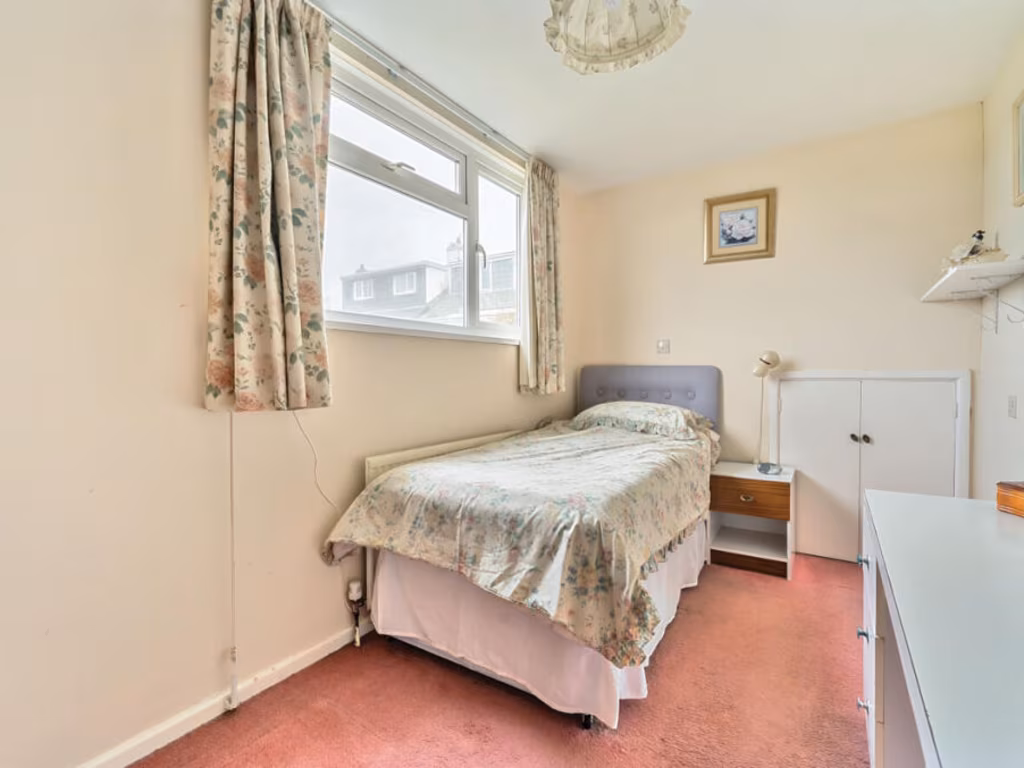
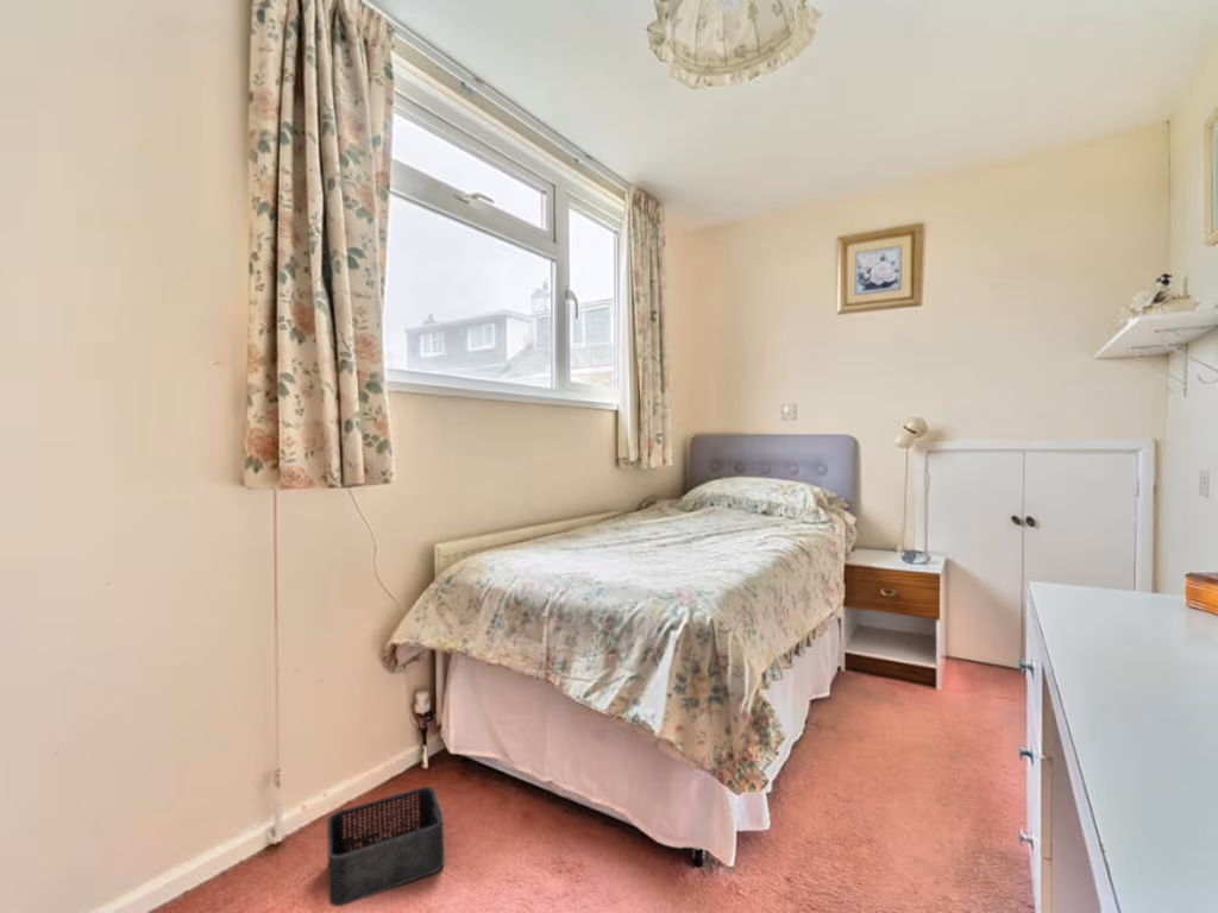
+ storage bin [326,786,445,907]
